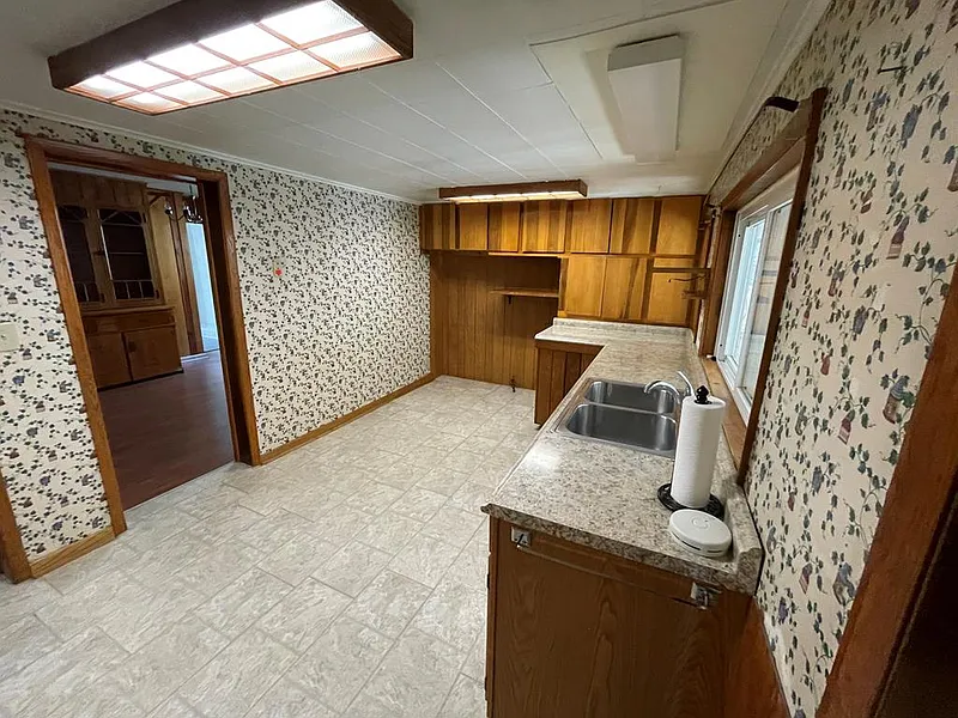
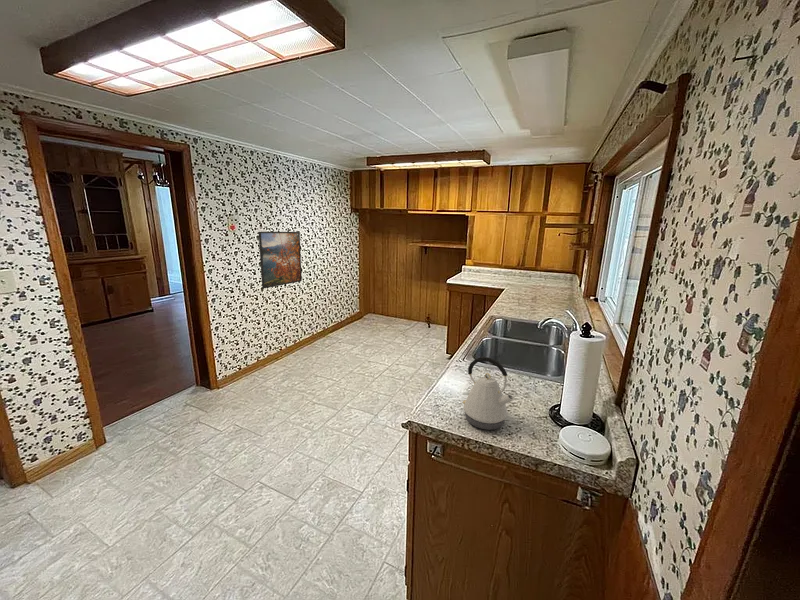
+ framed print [257,231,303,290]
+ kettle [462,356,515,431]
